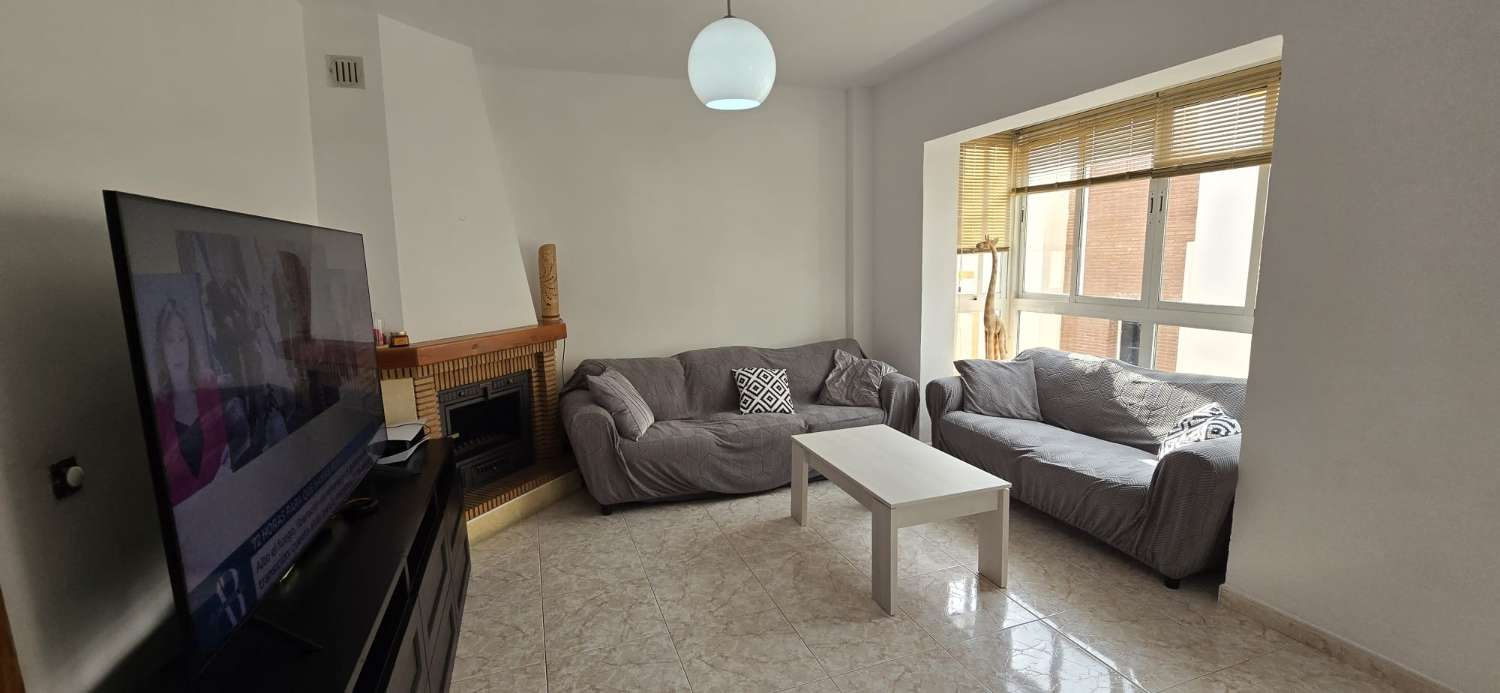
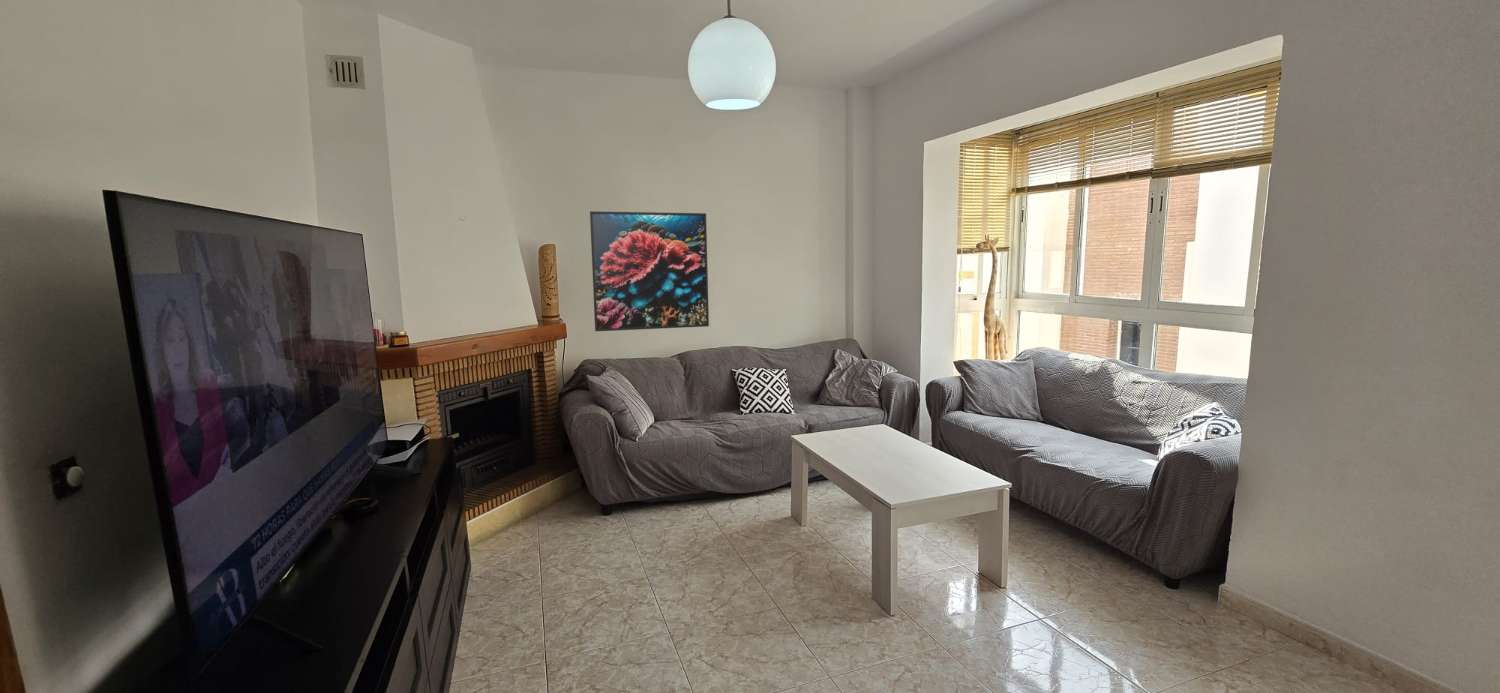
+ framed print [589,210,710,332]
